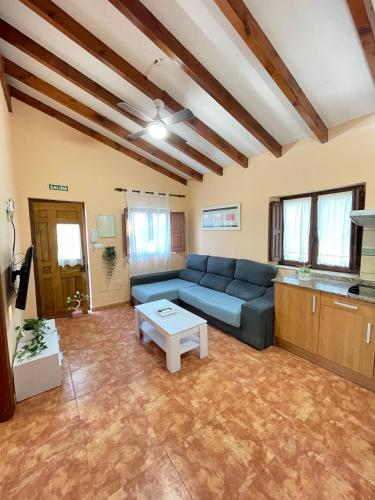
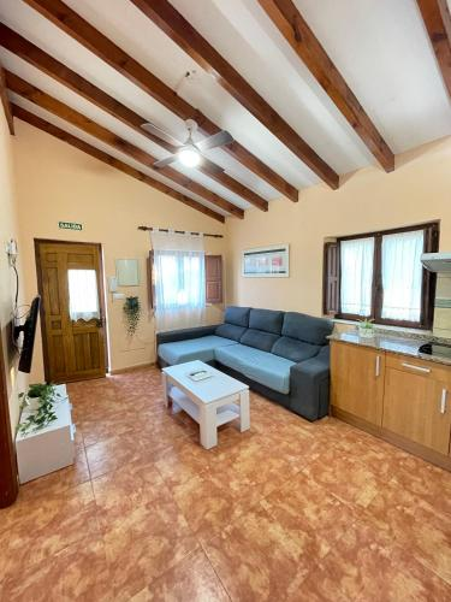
- potted plant [66,290,91,319]
